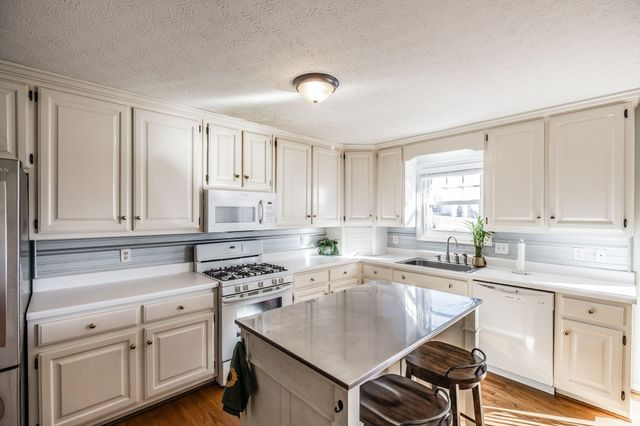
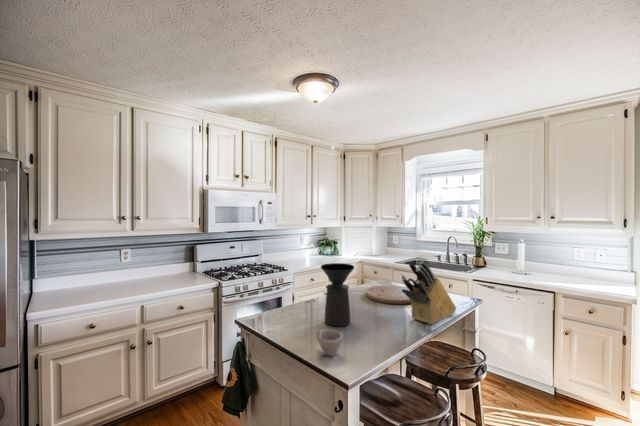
+ knife block [401,260,457,325]
+ cup [316,329,344,357]
+ cutting board [365,284,411,306]
+ coffee maker [320,262,355,327]
